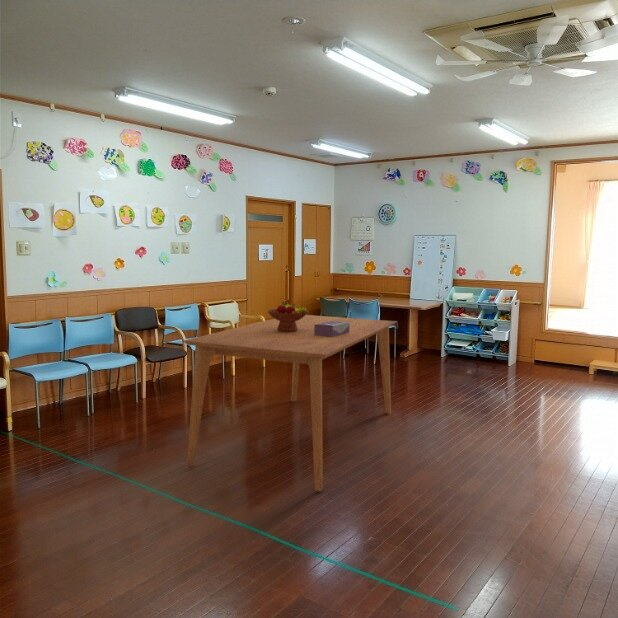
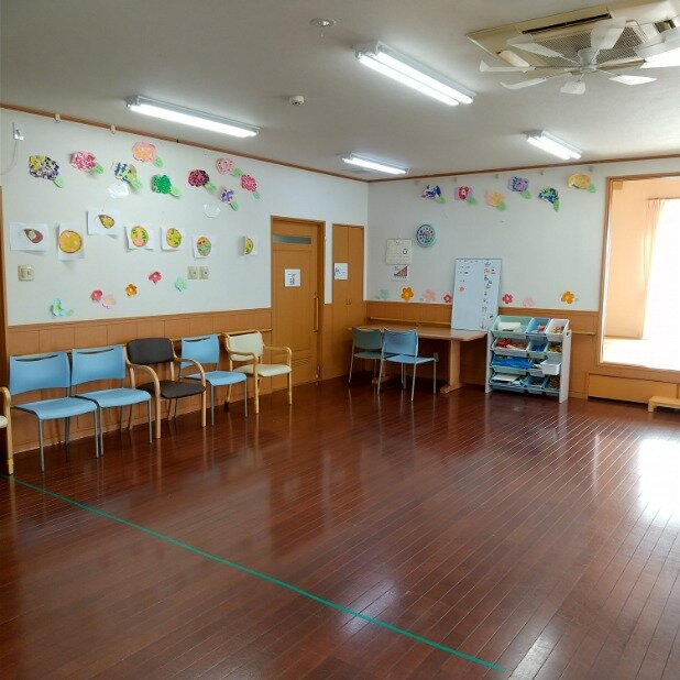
- tissue box [314,321,350,337]
- fruit bowl [266,301,309,332]
- dining table [182,314,398,492]
